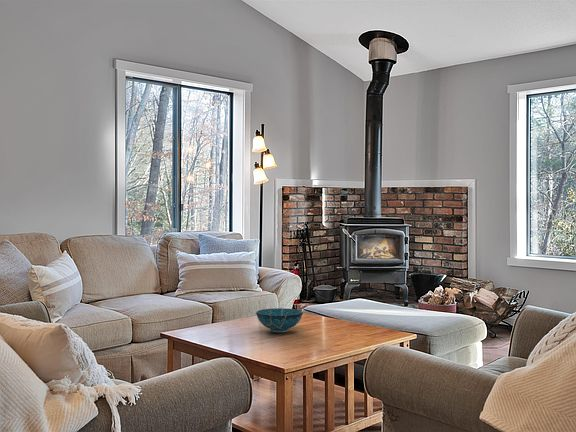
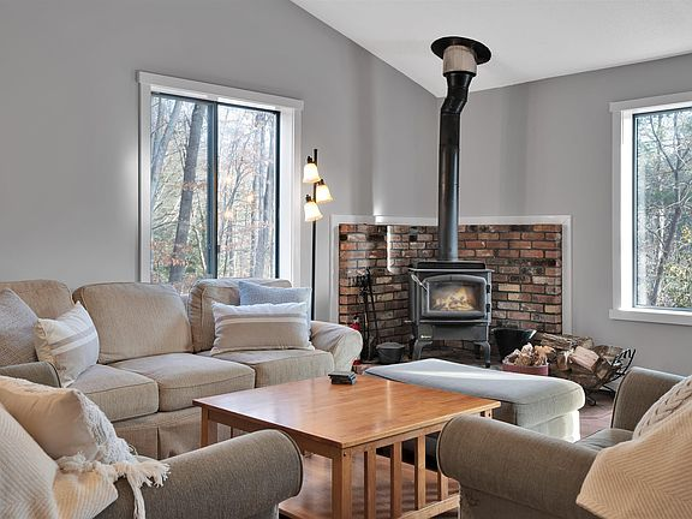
- decorative bowl [255,307,304,333]
